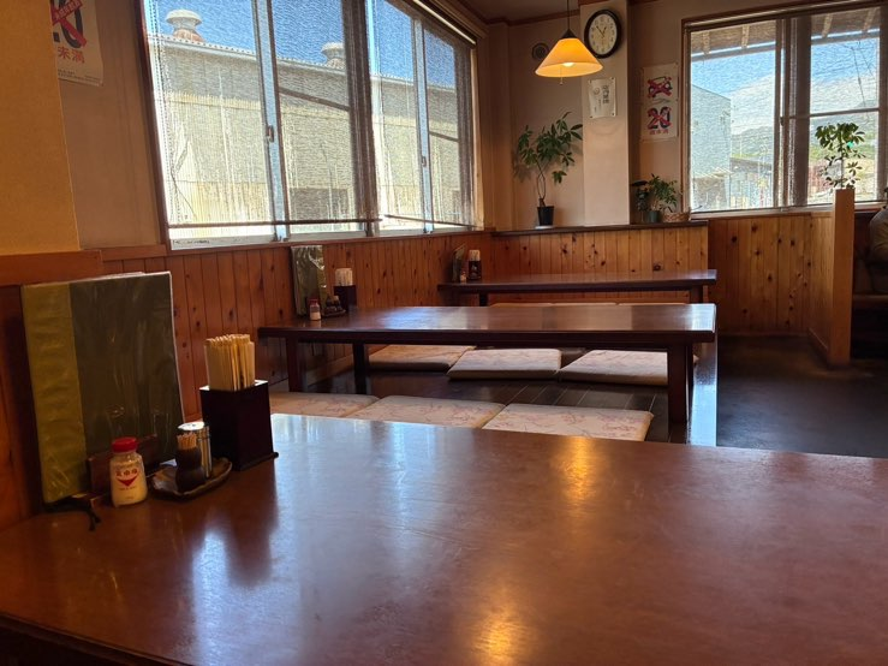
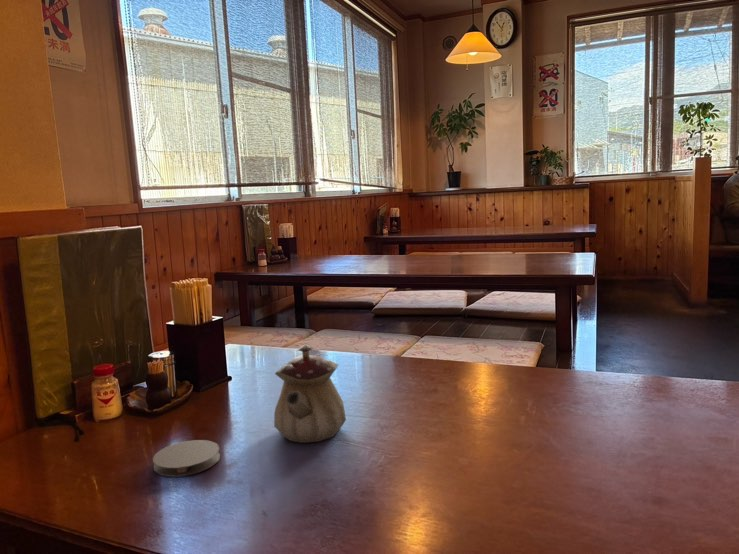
+ coaster [152,439,221,478]
+ teapot [273,344,347,444]
